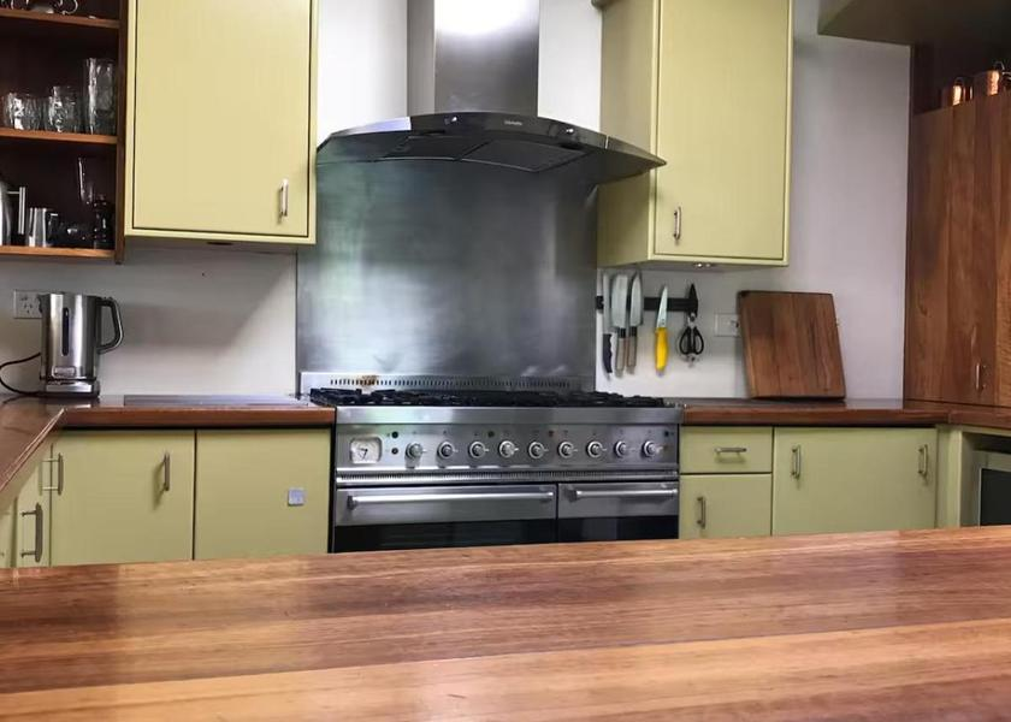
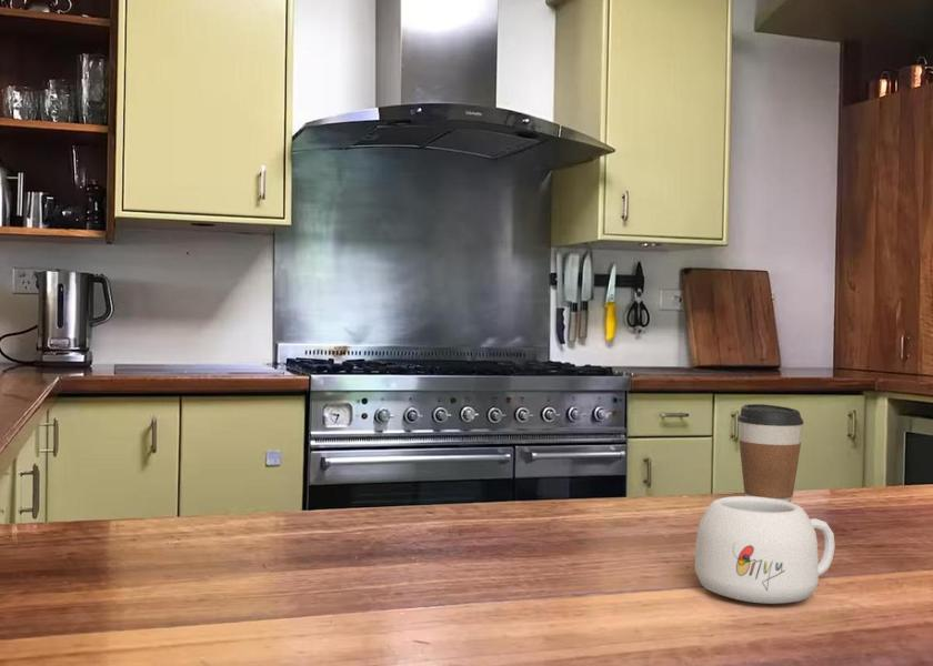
+ coffee cup [736,403,805,503]
+ mug [694,495,836,605]
